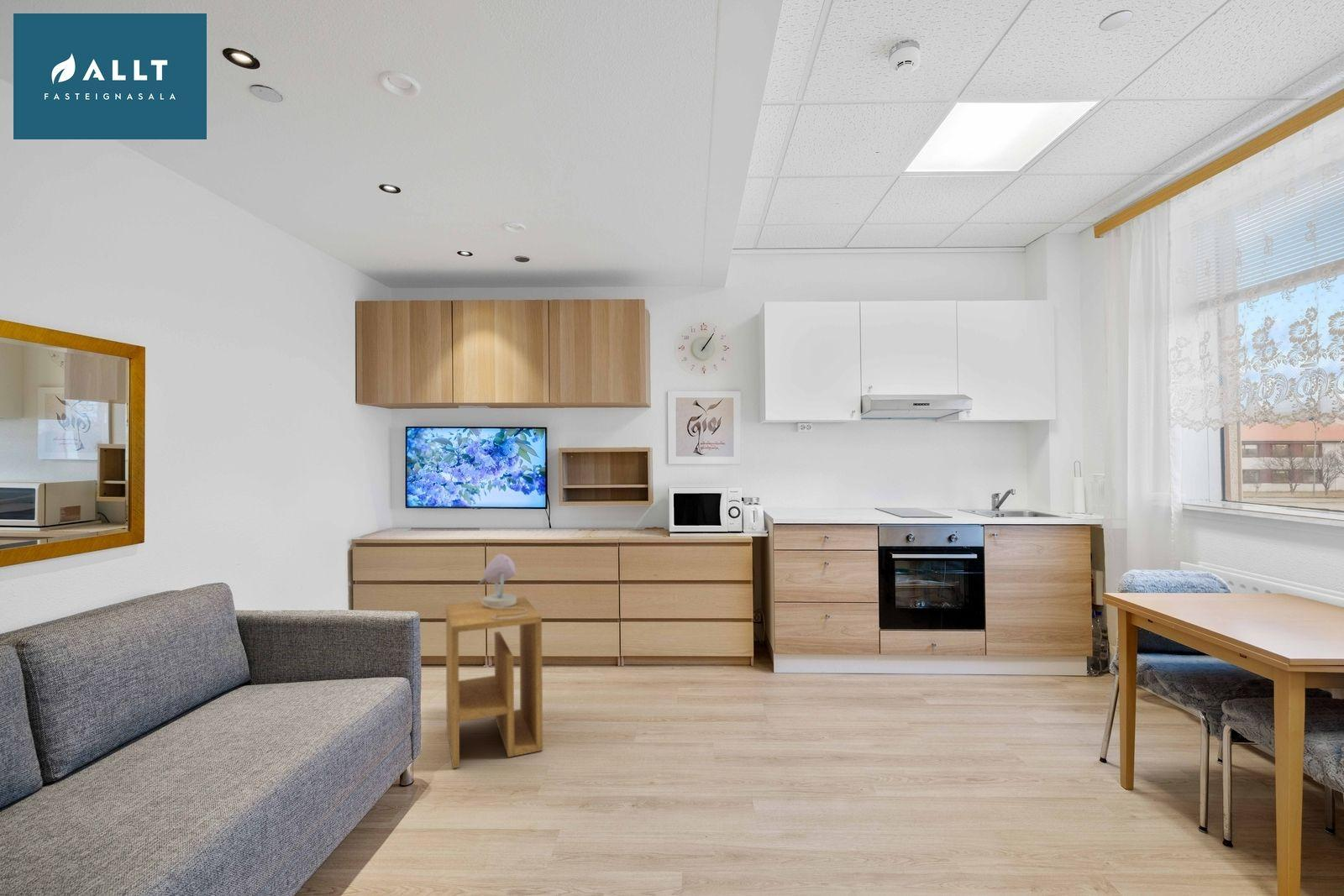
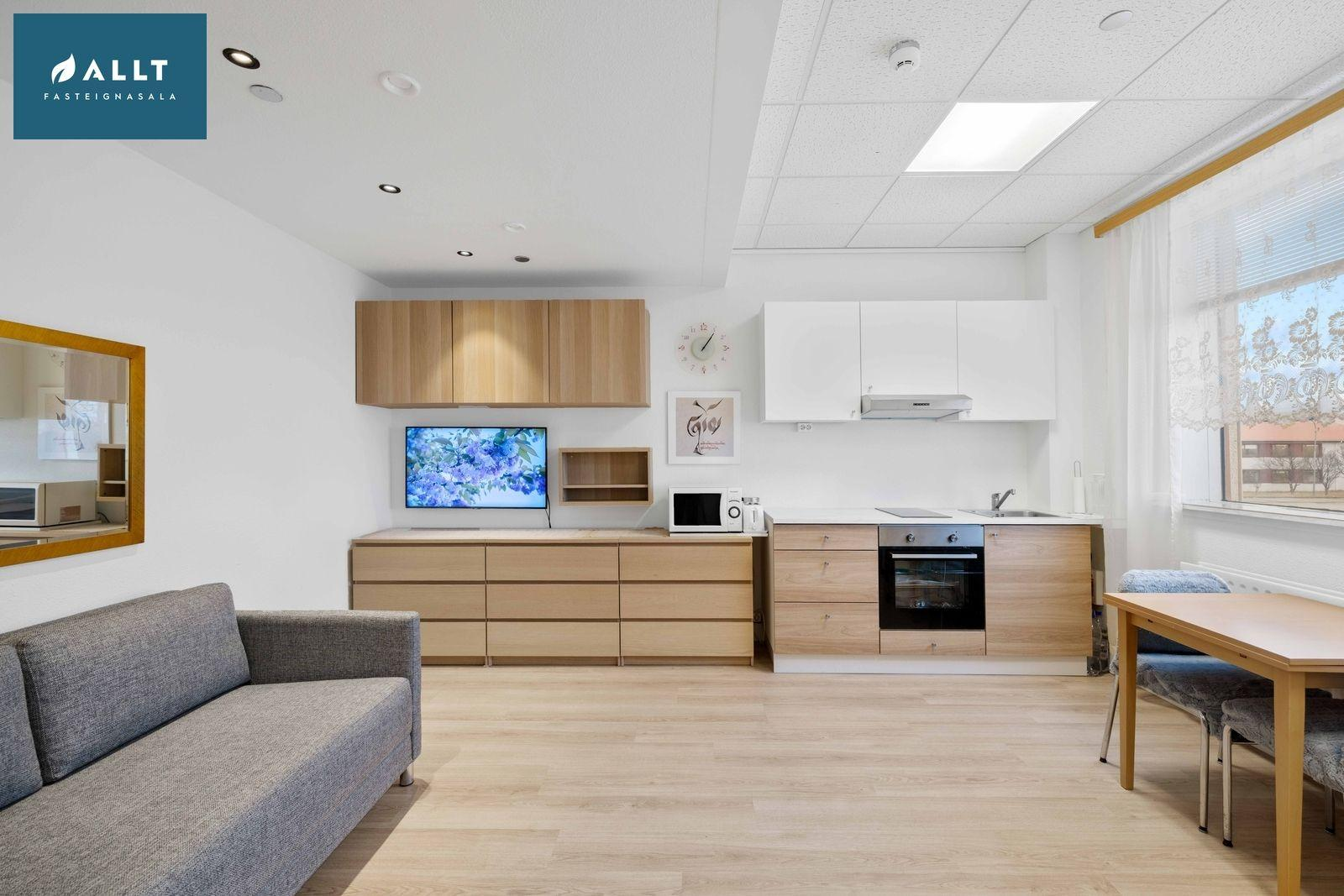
- table lamp [476,553,528,620]
- side table [445,595,543,769]
